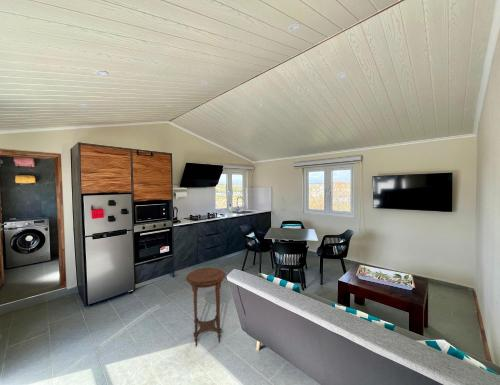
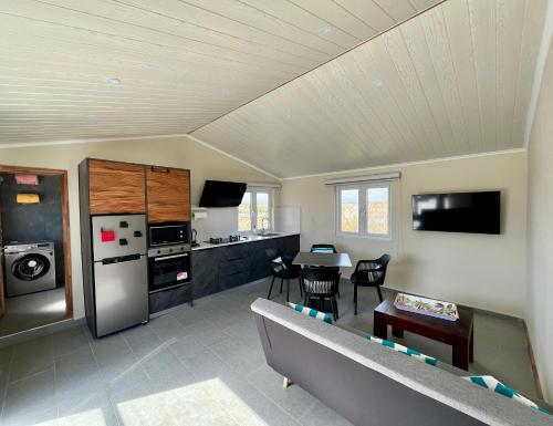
- side table [185,266,227,348]
